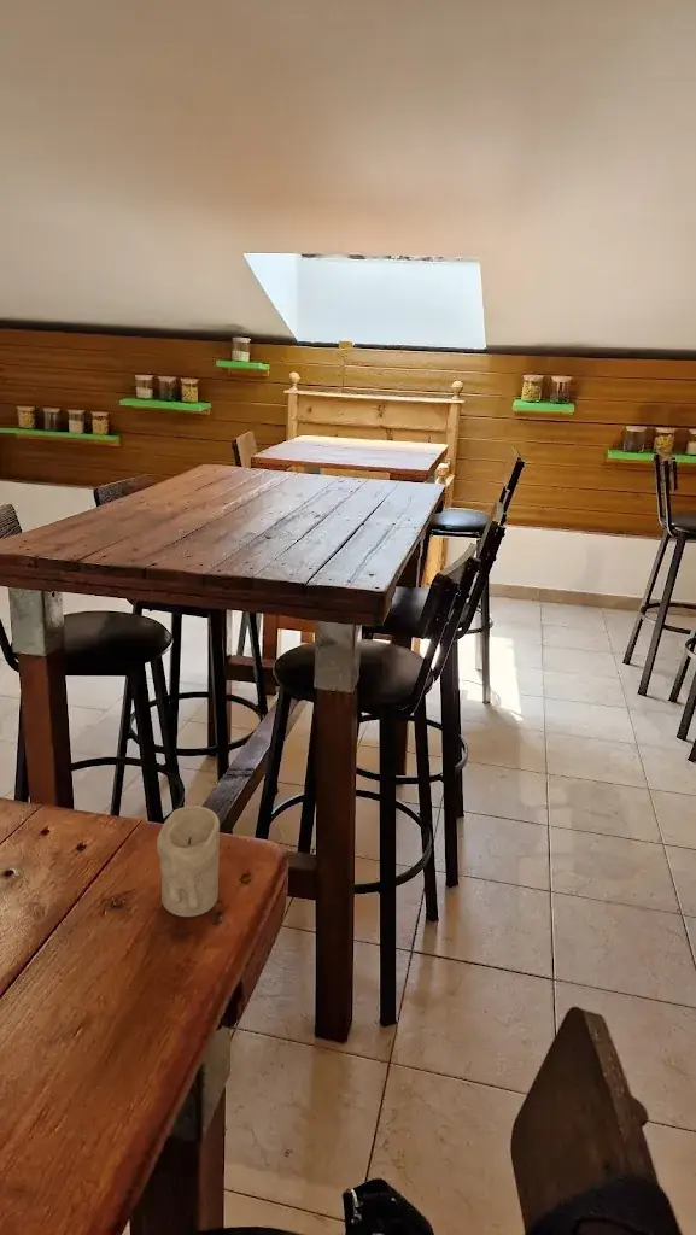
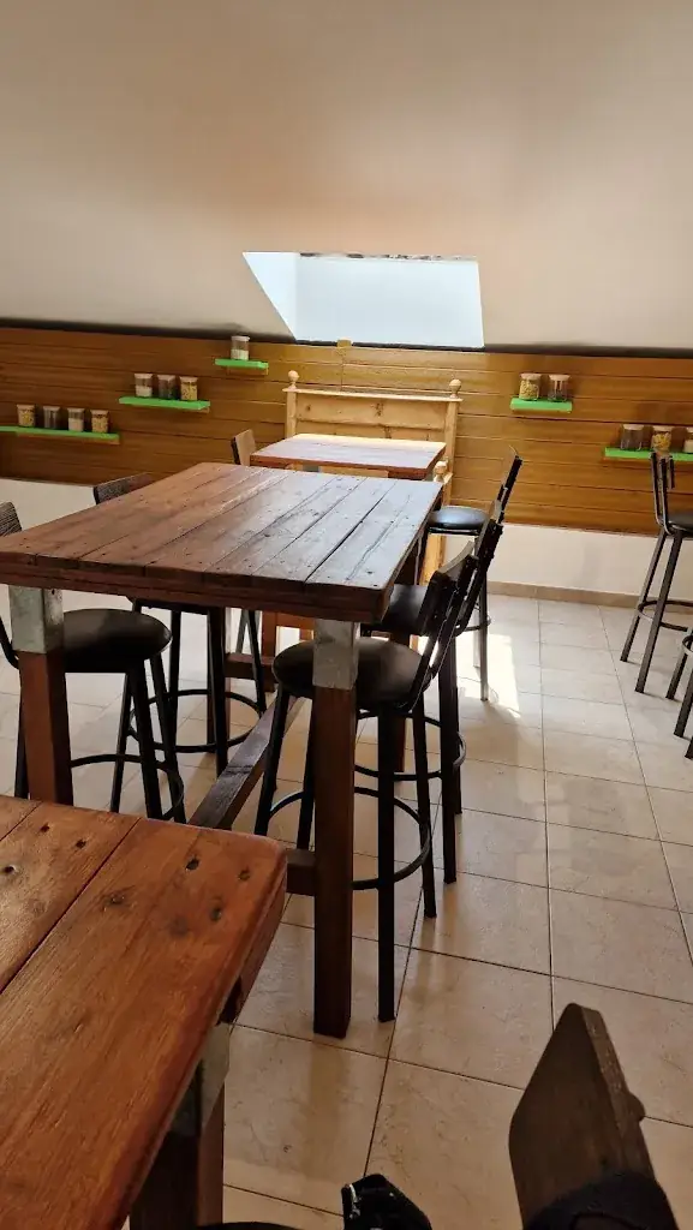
- candle [156,804,221,918]
